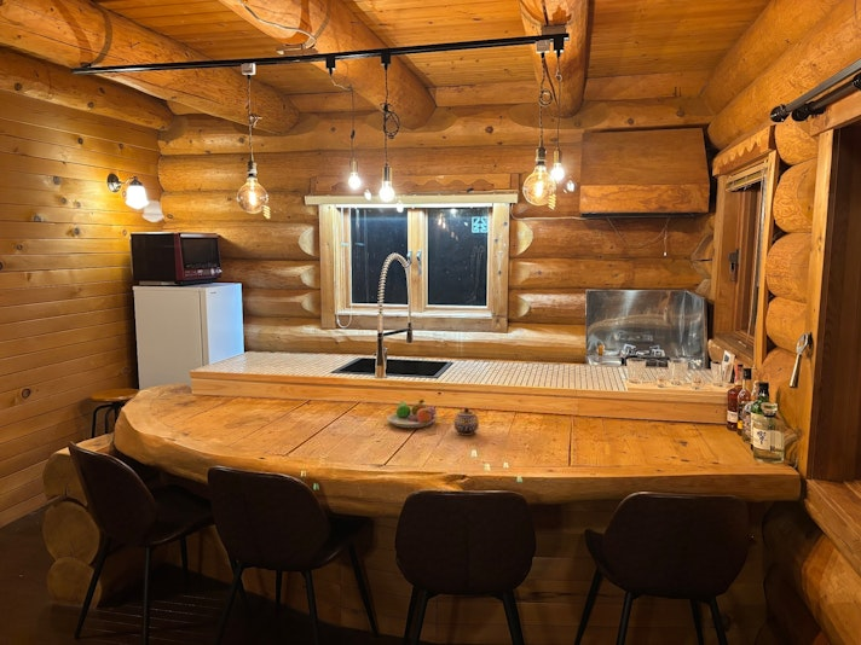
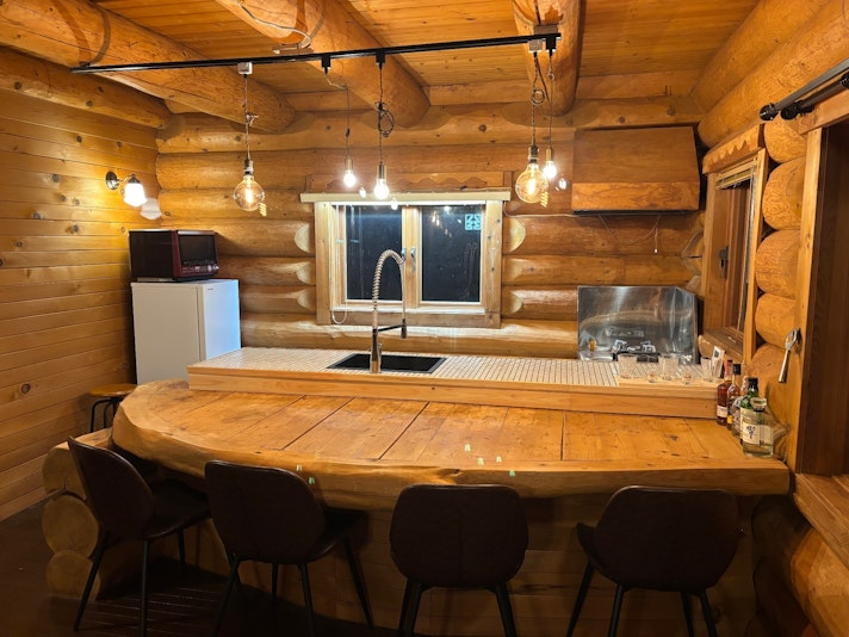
- fruit bowl [386,399,438,429]
- teapot [452,407,480,436]
